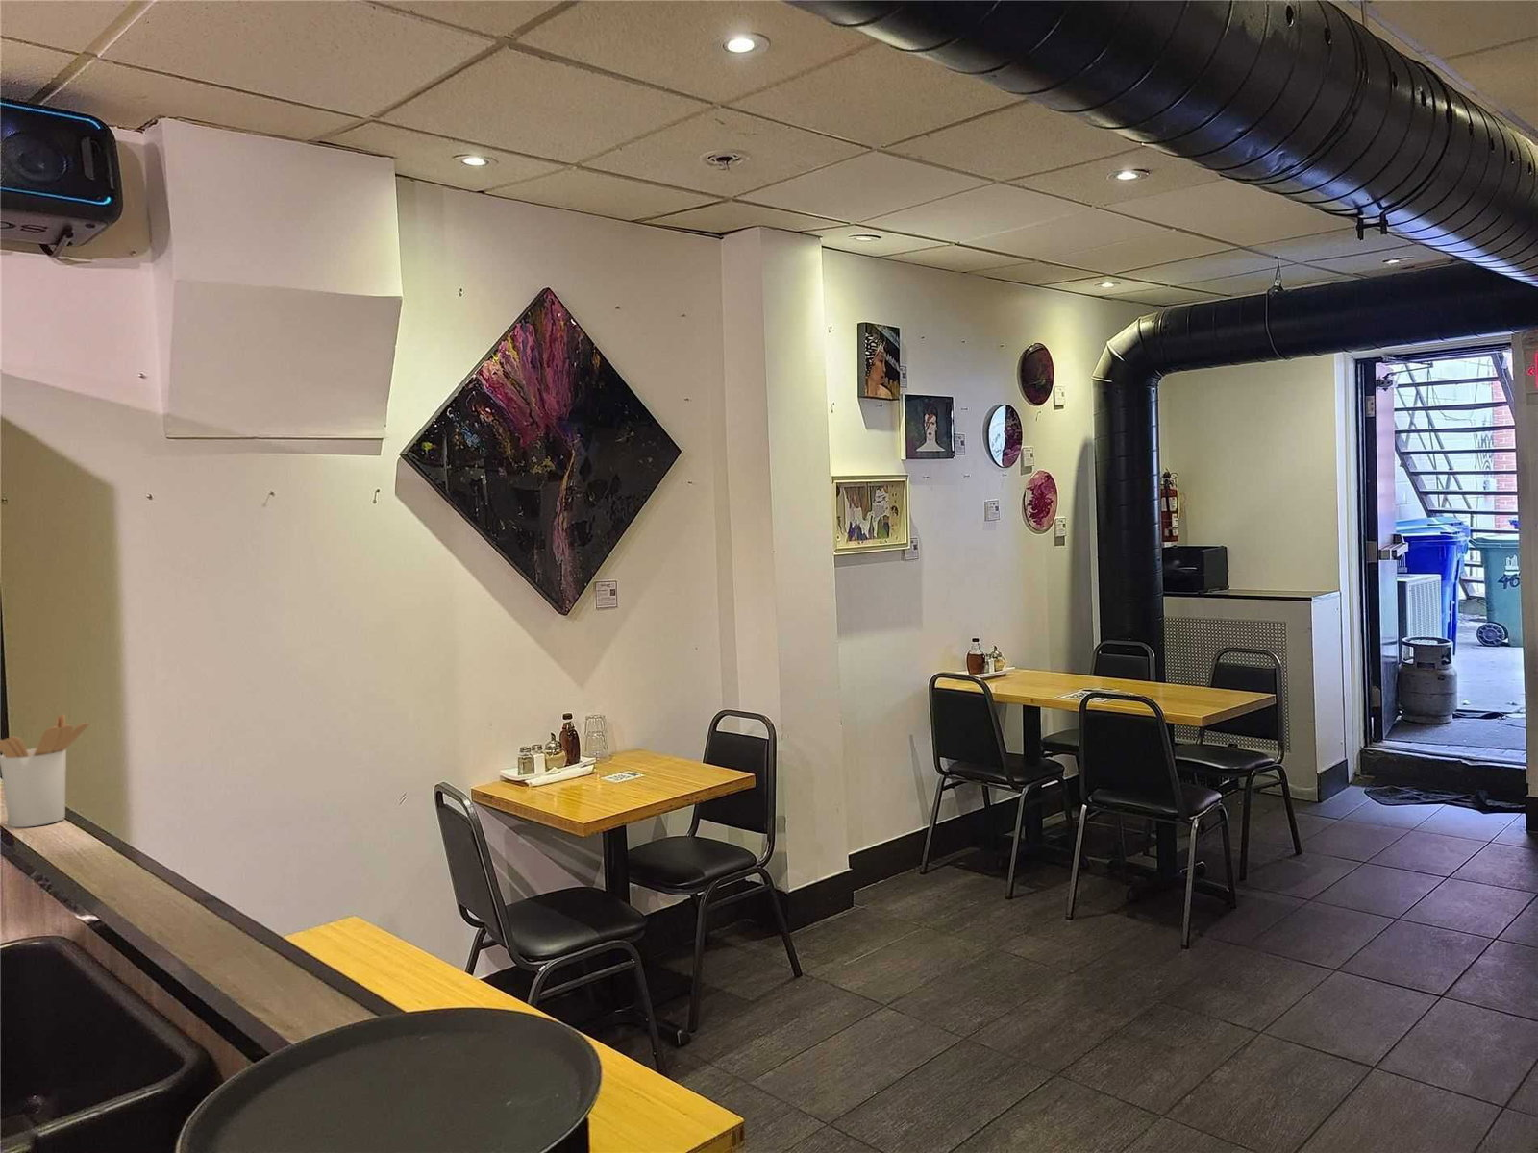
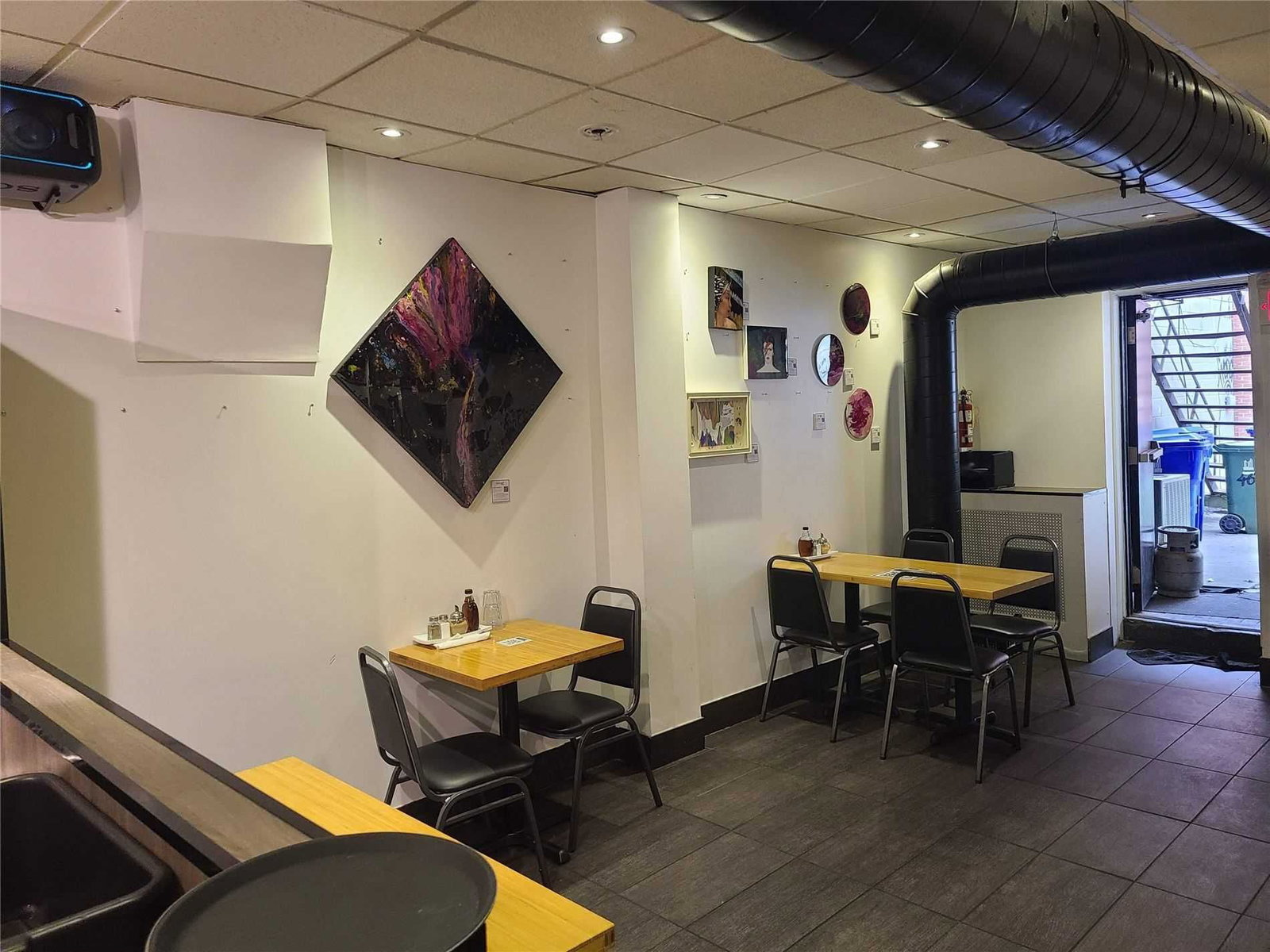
- utensil holder [0,713,90,828]
